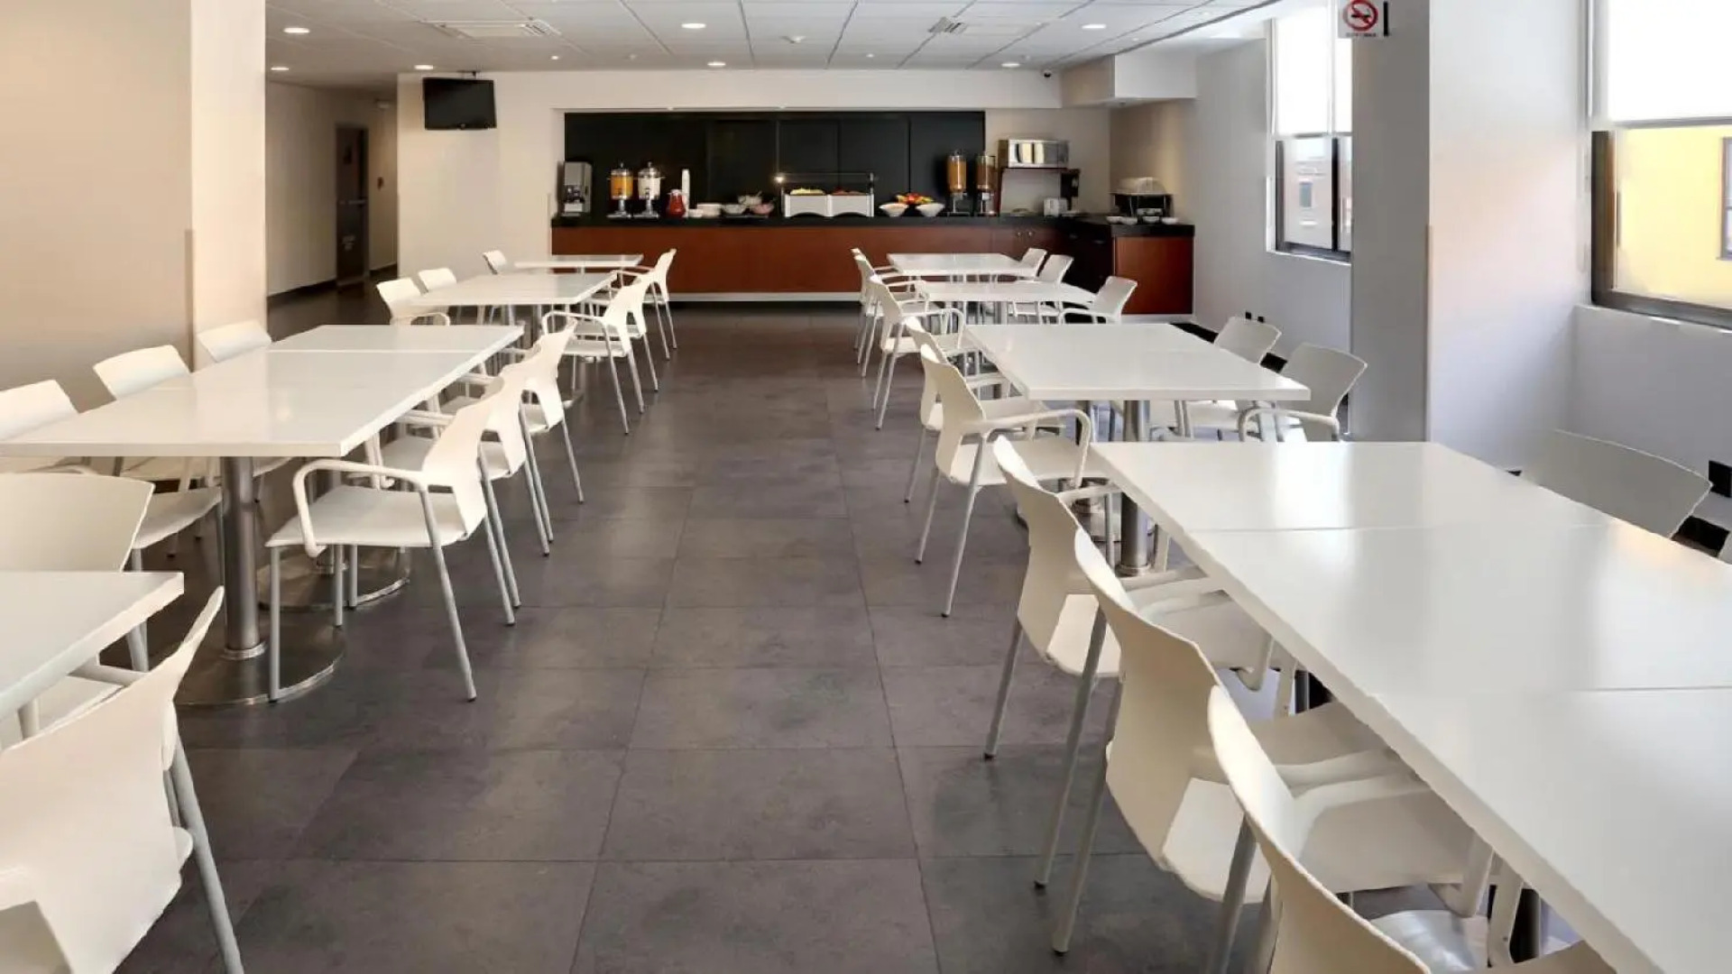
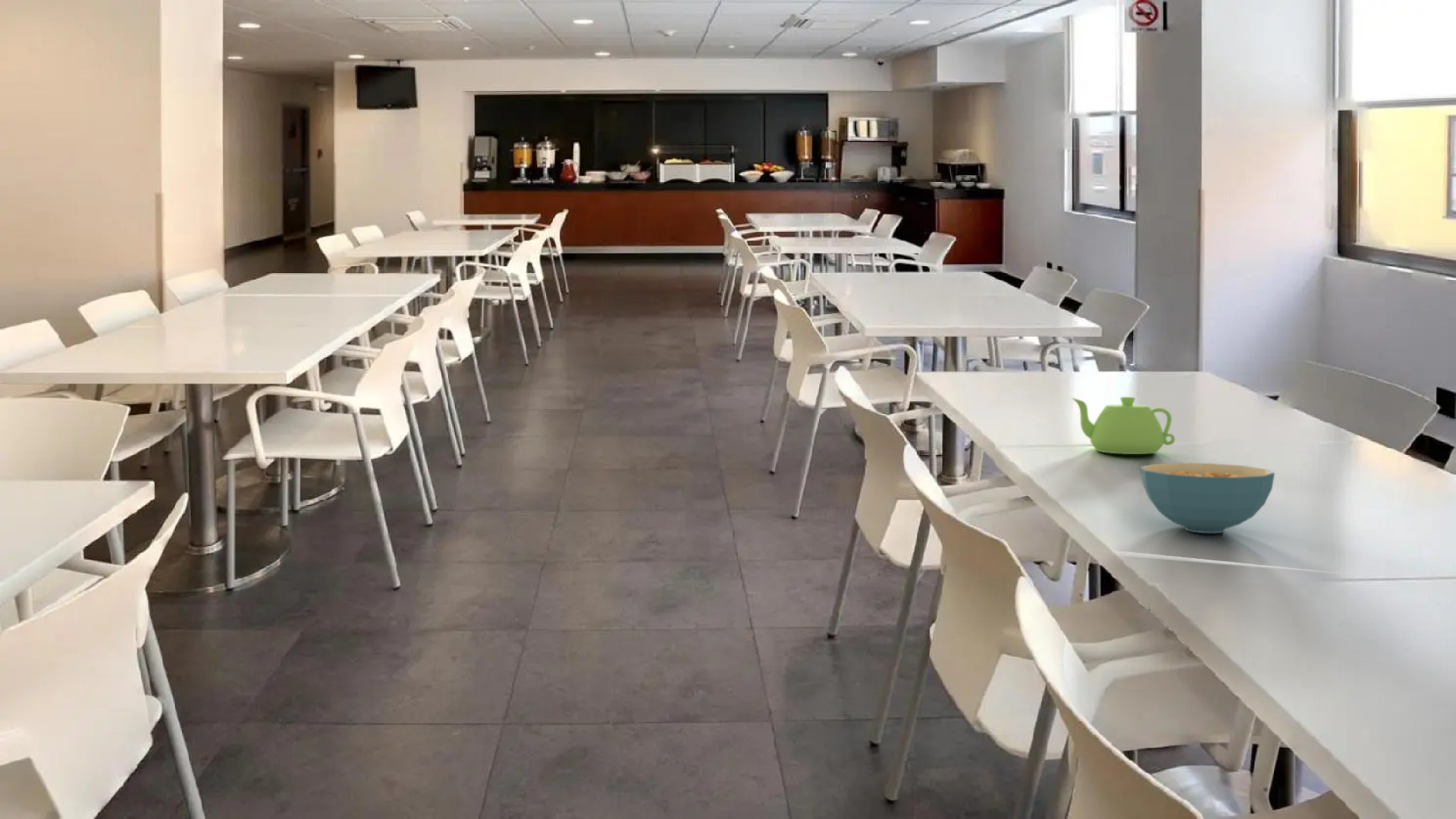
+ teapot [1072,396,1175,455]
+ cereal bowl [1140,462,1276,534]
